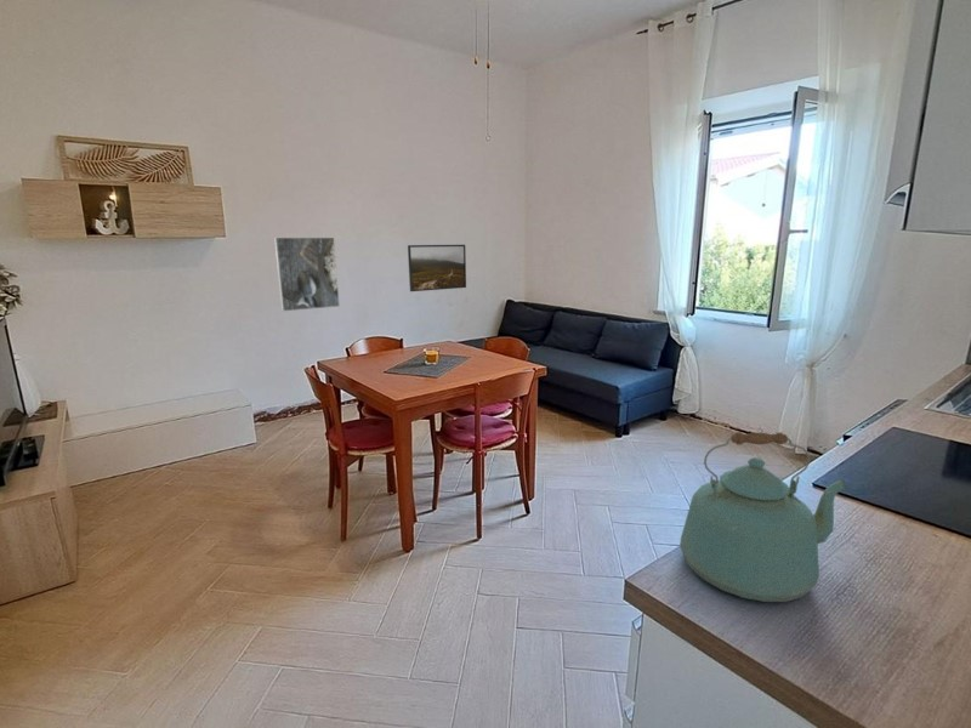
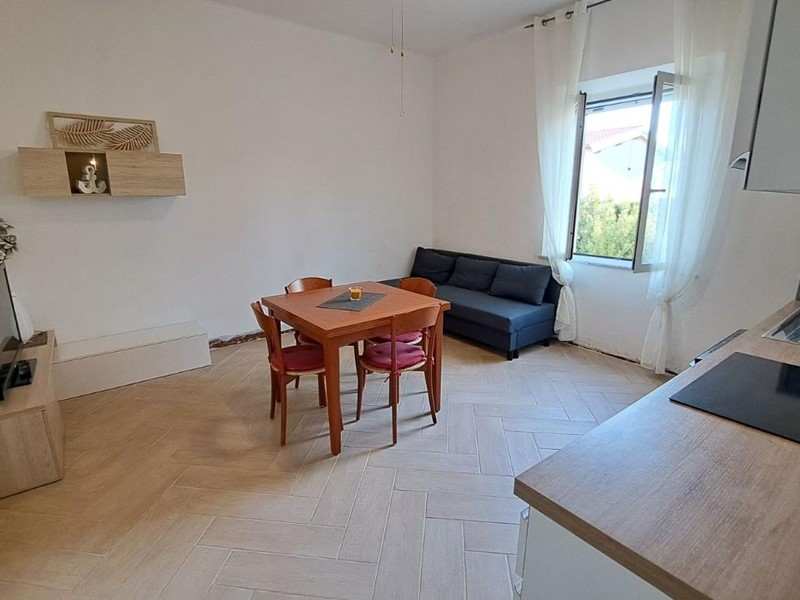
- kettle [678,431,847,603]
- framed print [407,244,467,292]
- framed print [273,237,341,313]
